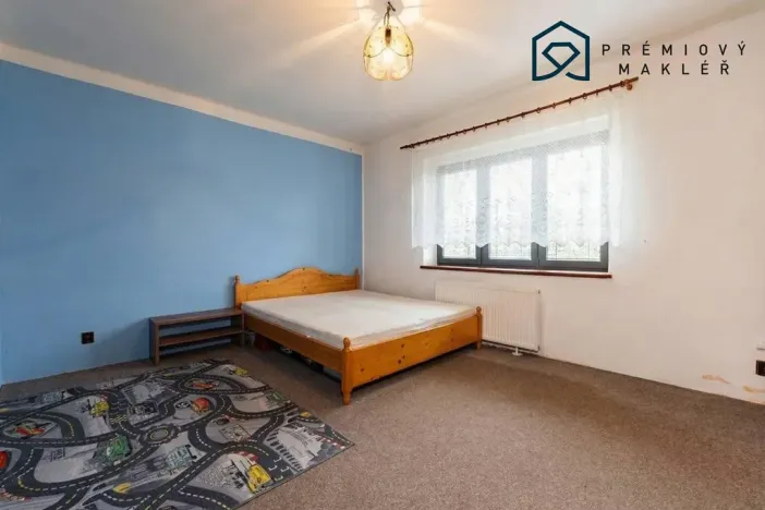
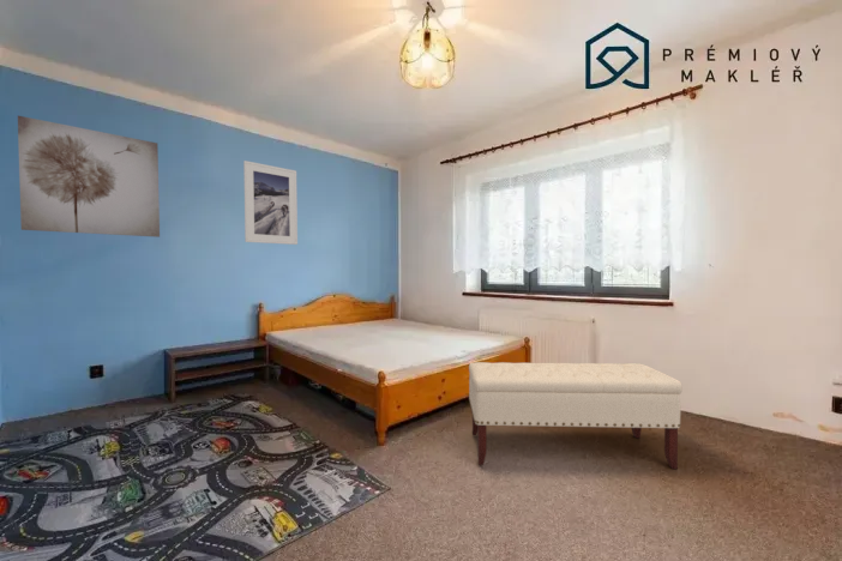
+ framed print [242,159,299,246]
+ wall art [17,115,161,239]
+ bench [468,361,684,470]
